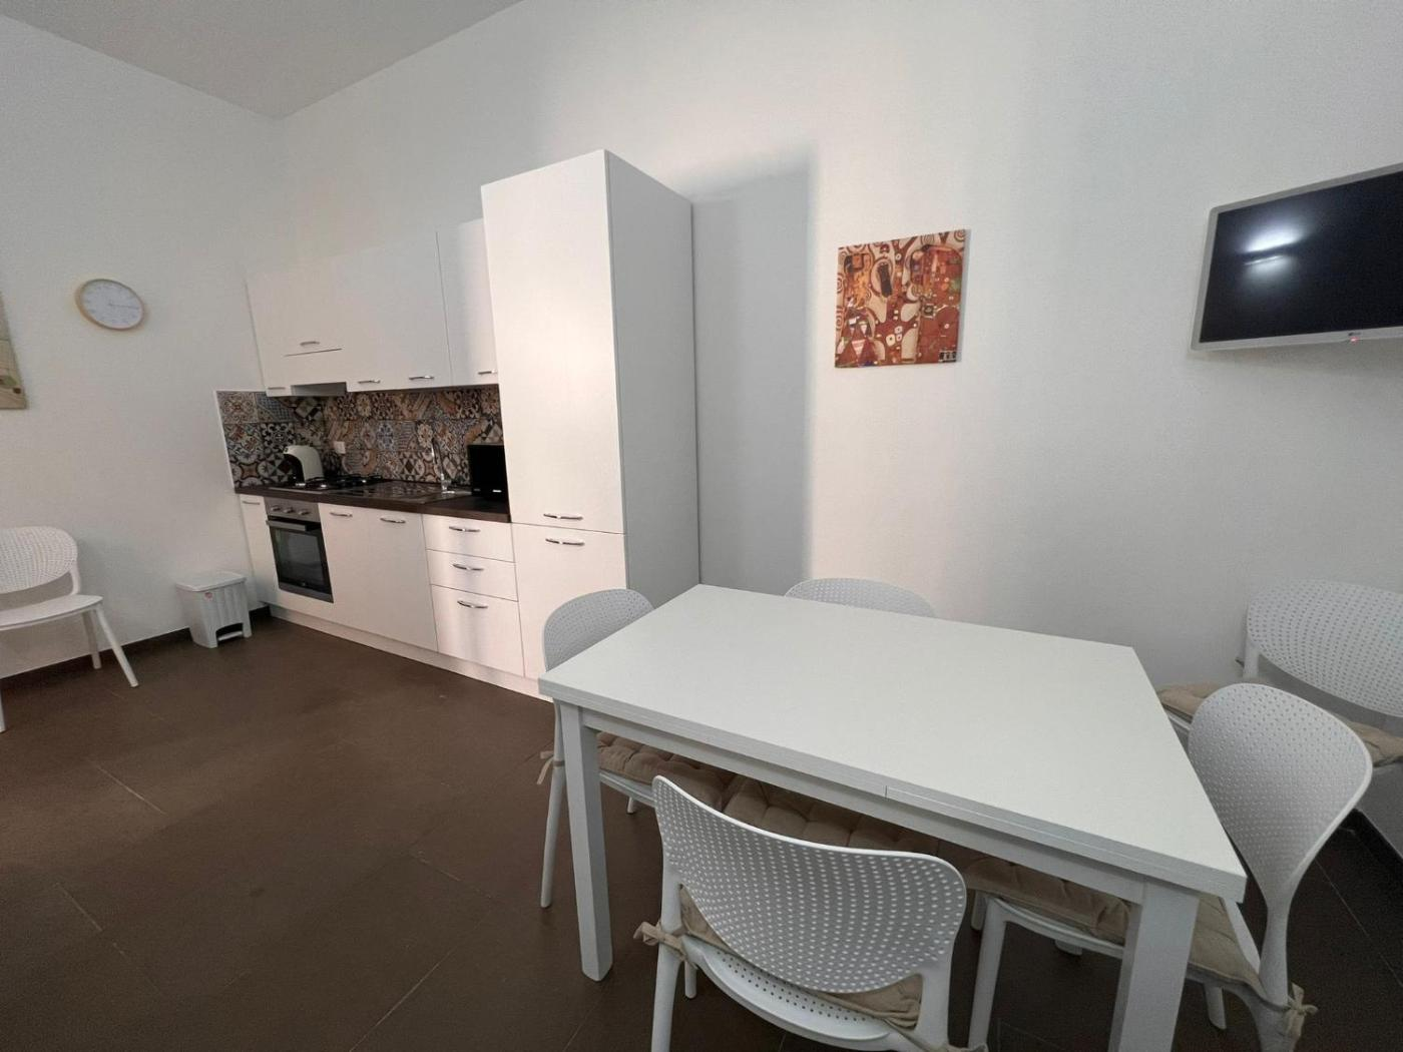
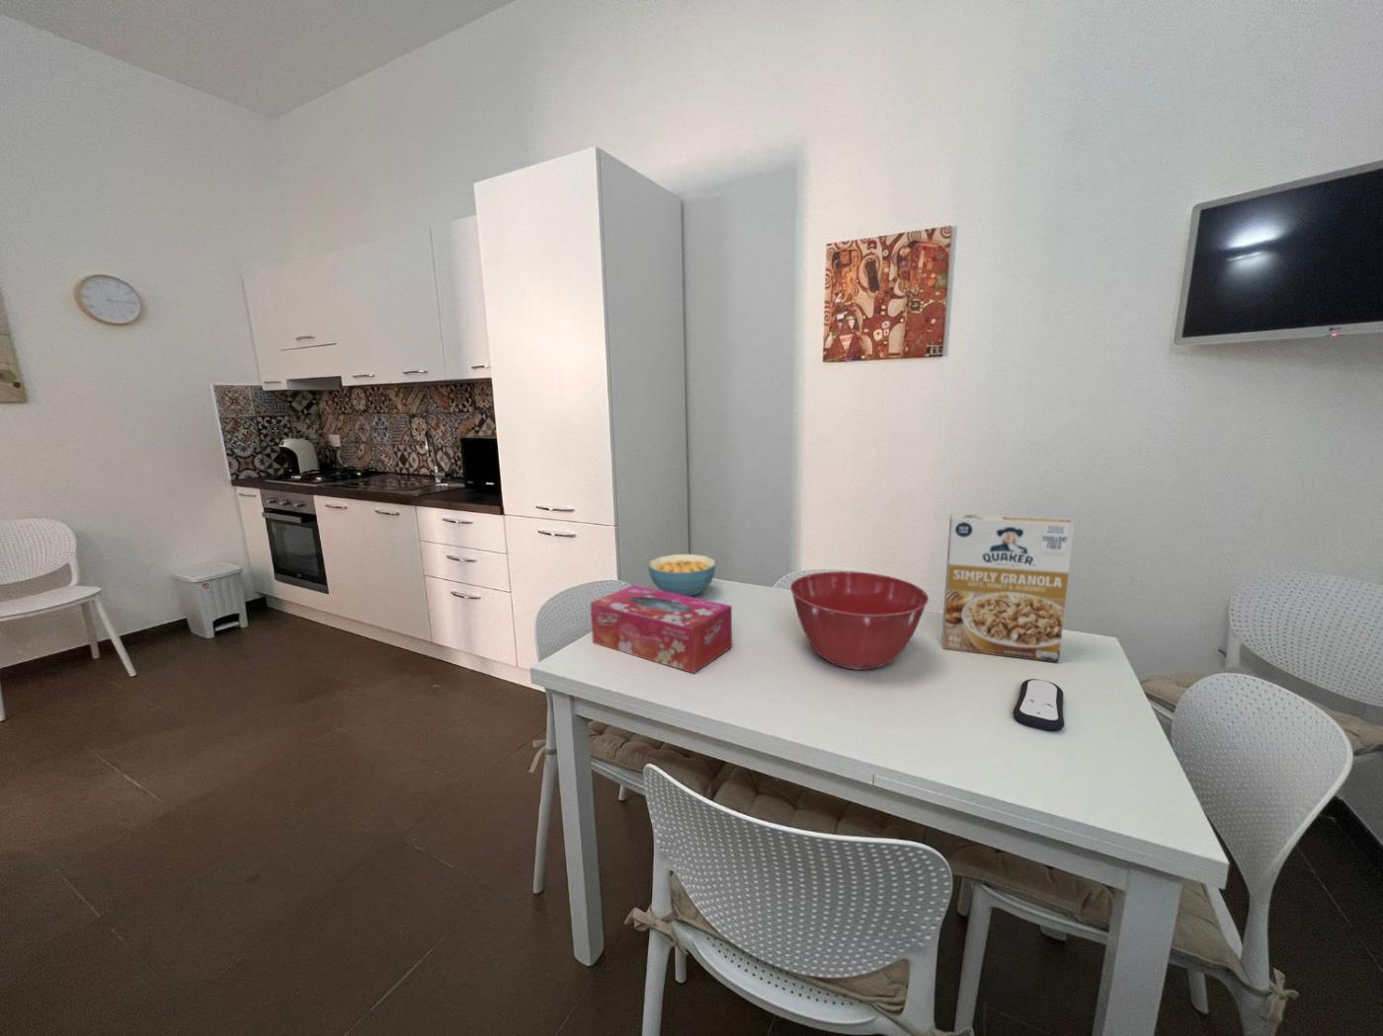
+ cereal box [941,513,1075,663]
+ remote control [1013,678,1065,732]
+ cereal bowl [647,554,717,597]
+ mixing bowl [790,570,930,671]
+ tissue box [590,584,733,674]
